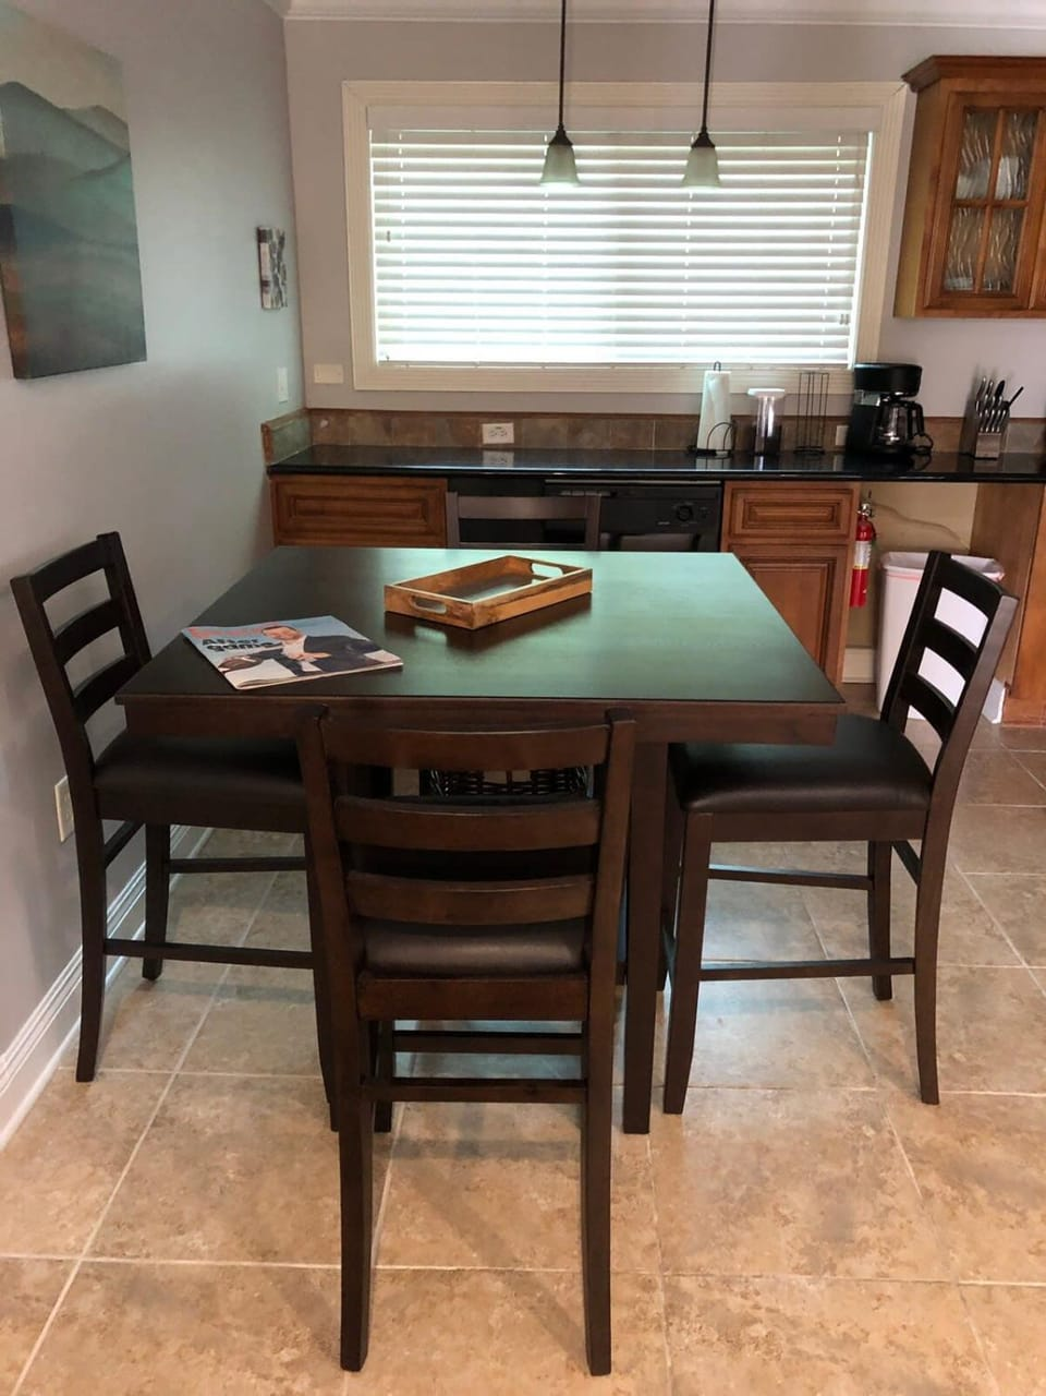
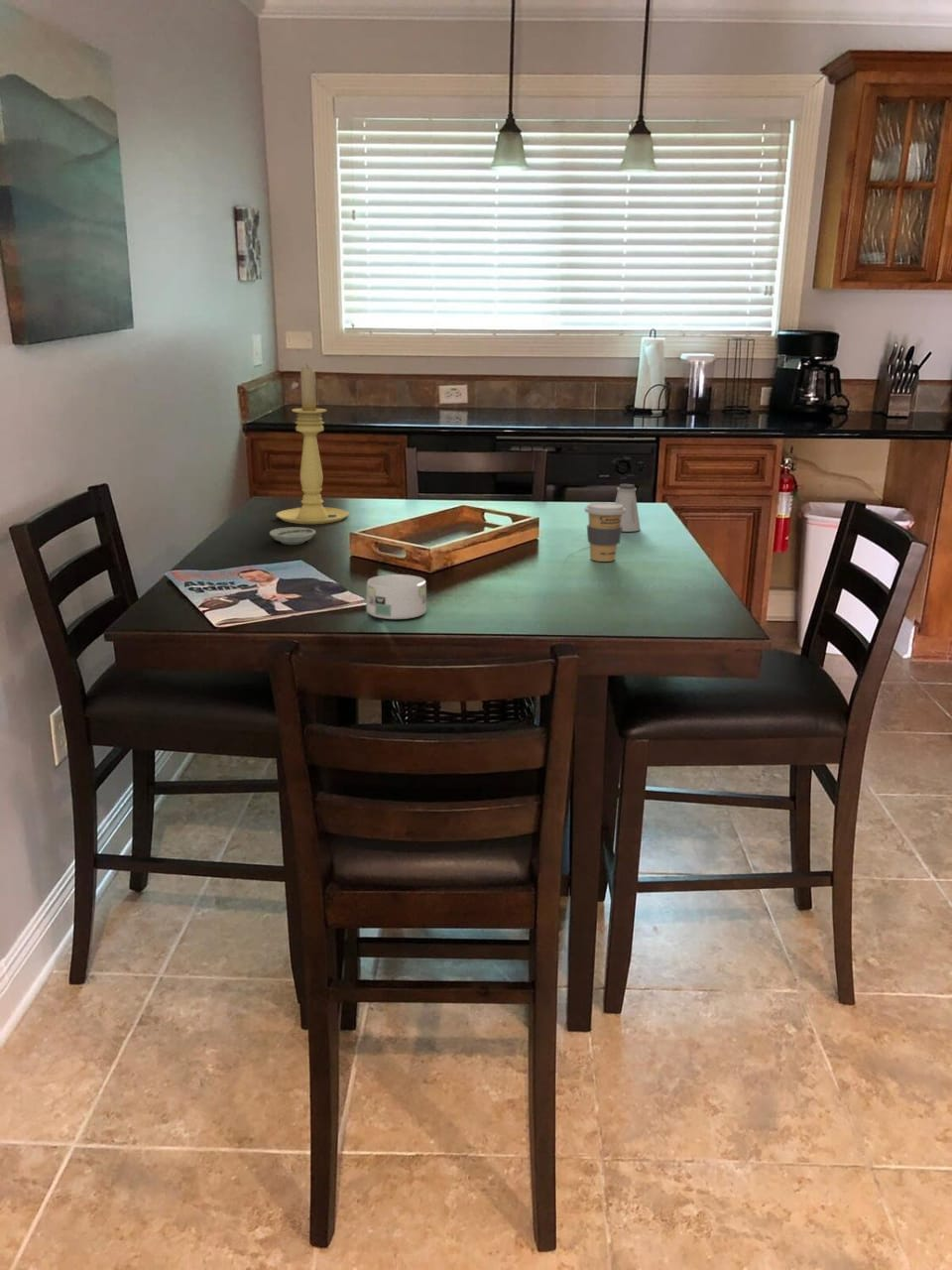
+ candle holder [275,363,350,525]
+ coffee cup [584,501,626,563]
+ mug [366,573,427,620]
+ saltshaker [614,483,641,533]
+ saucer [269,527,316,546]
